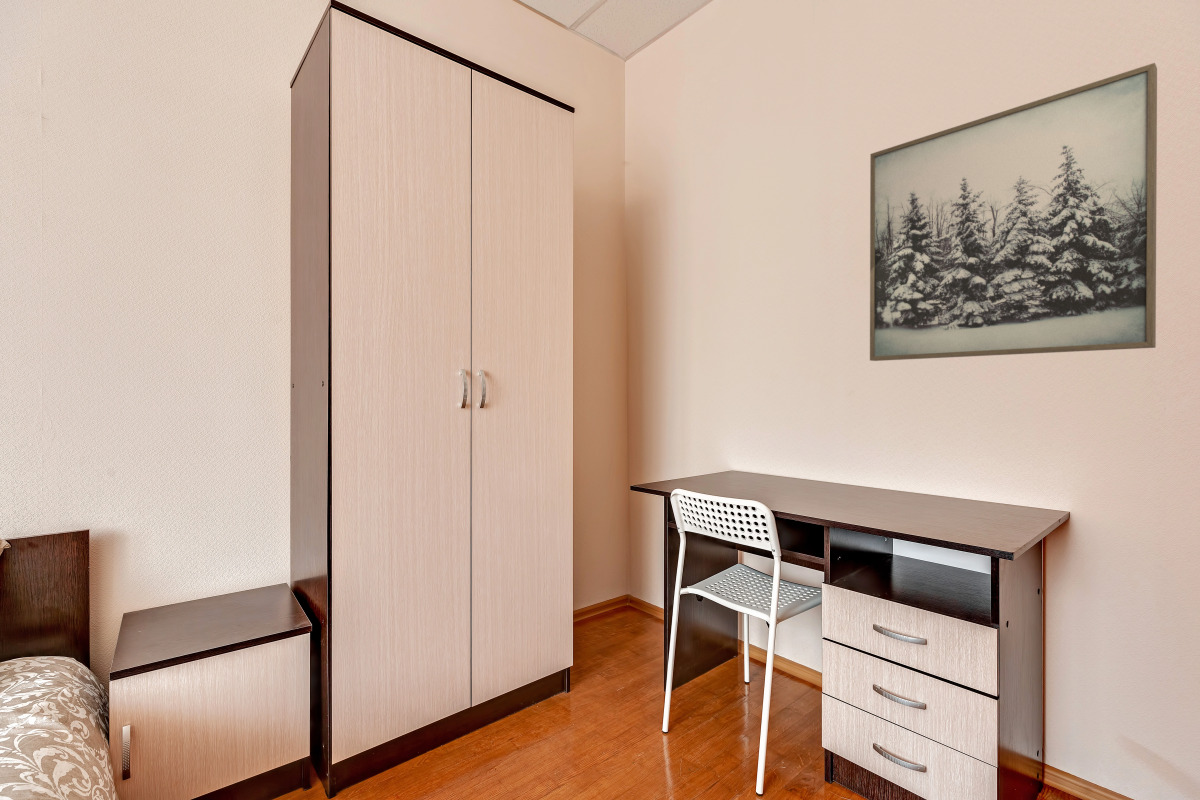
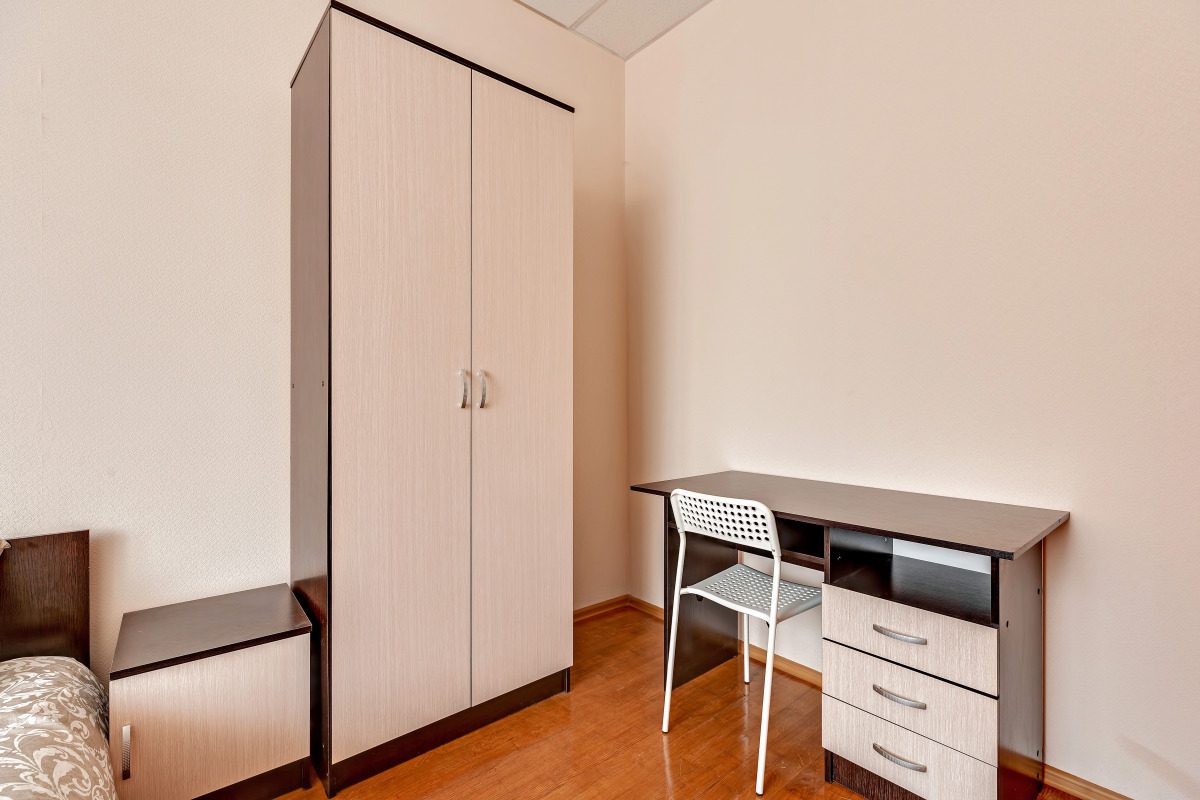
- wall art [869,62,1158,362]
